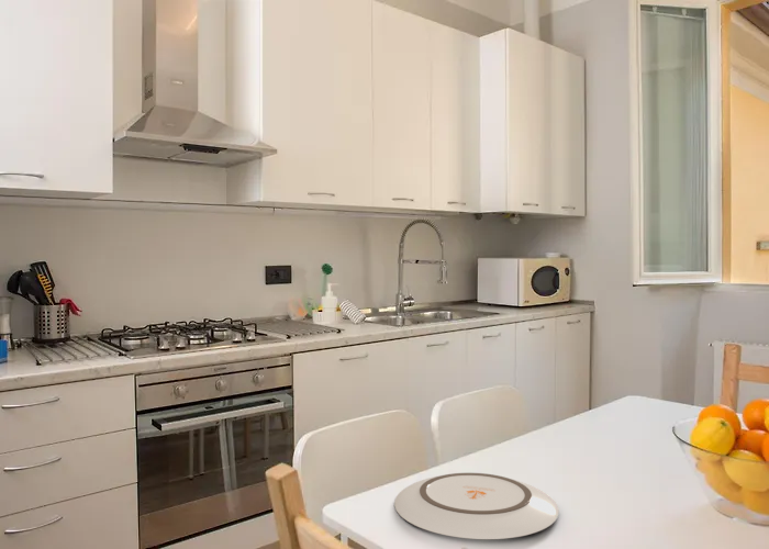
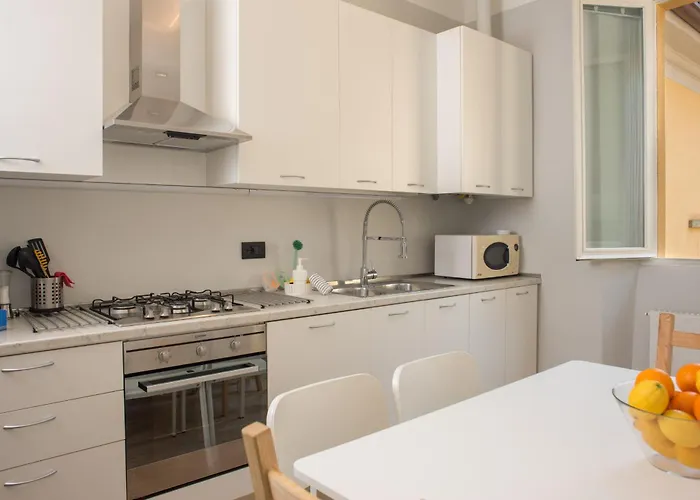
- plate [393,472,560,540]
